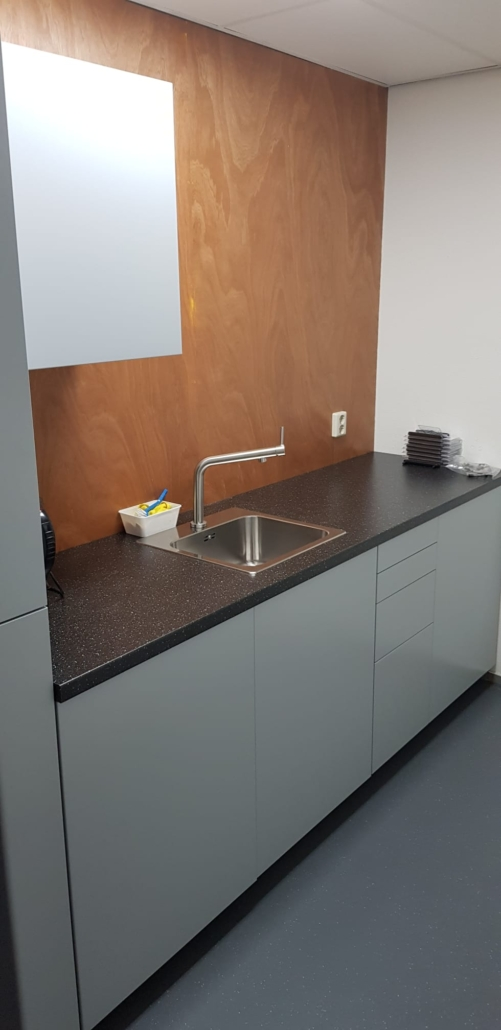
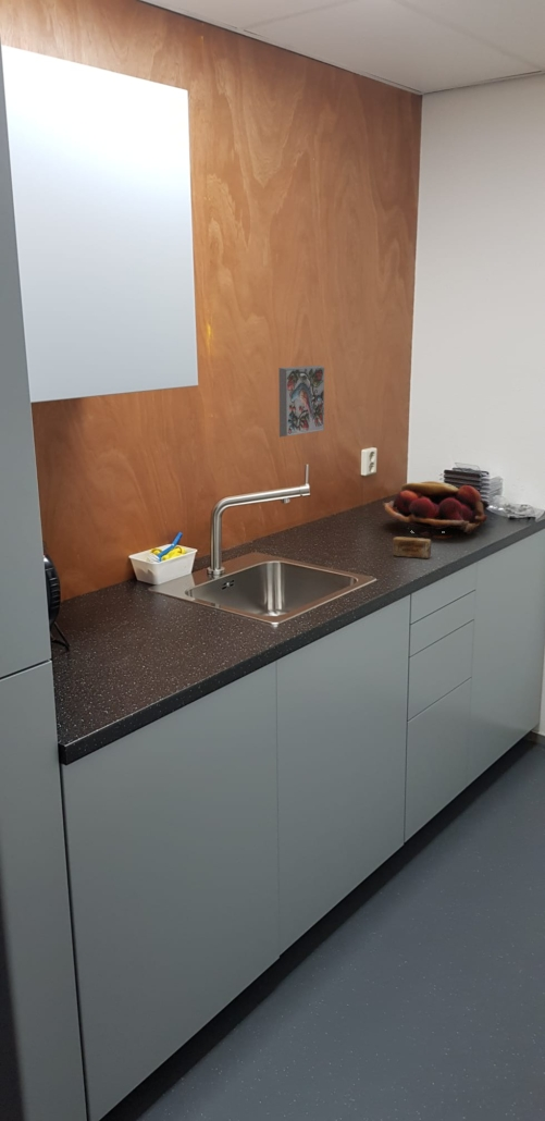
+ fruit basket [382,480,491,540]
+ decorative tile [277,365,325,438]
+ soap bar [392,535,432,559]
